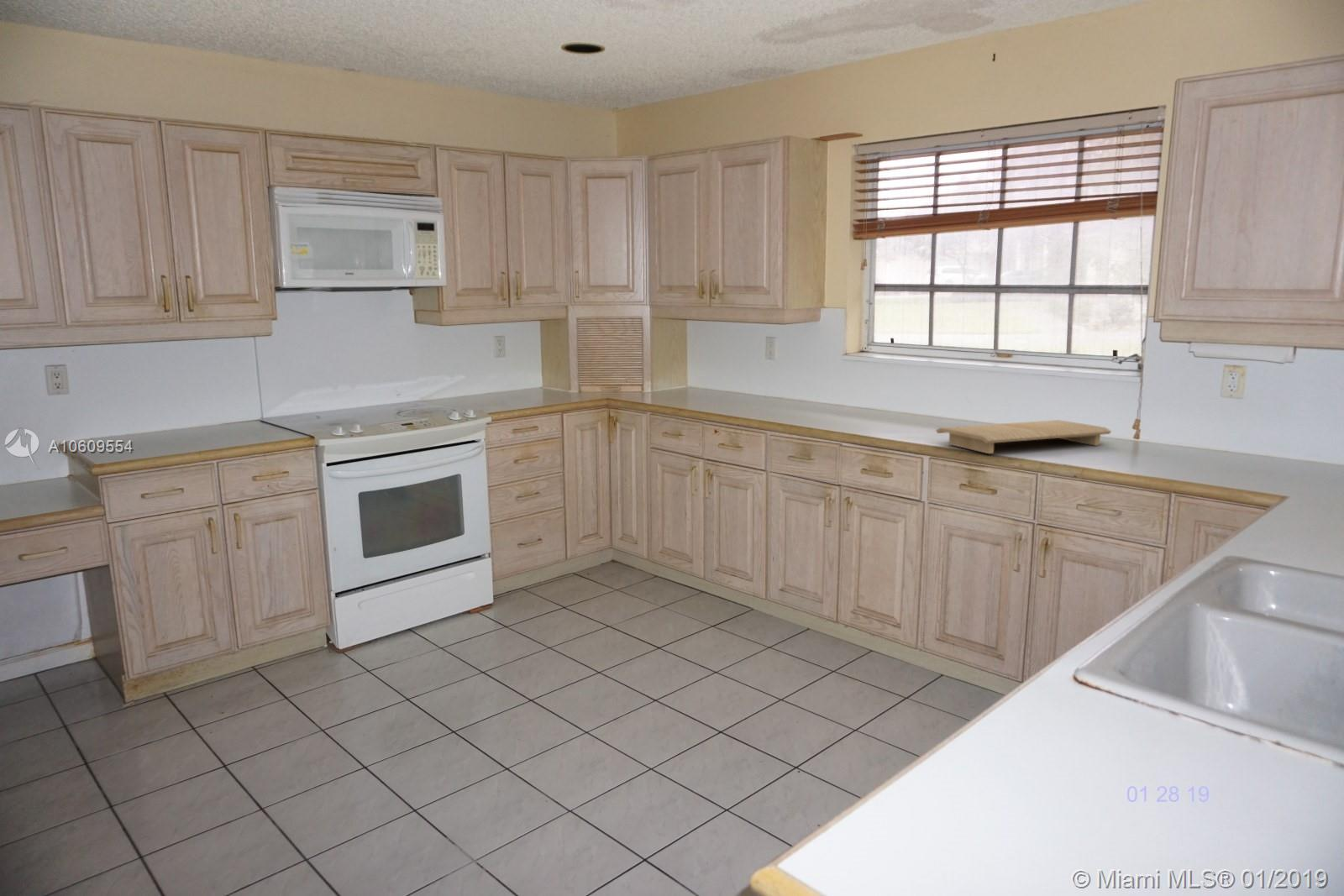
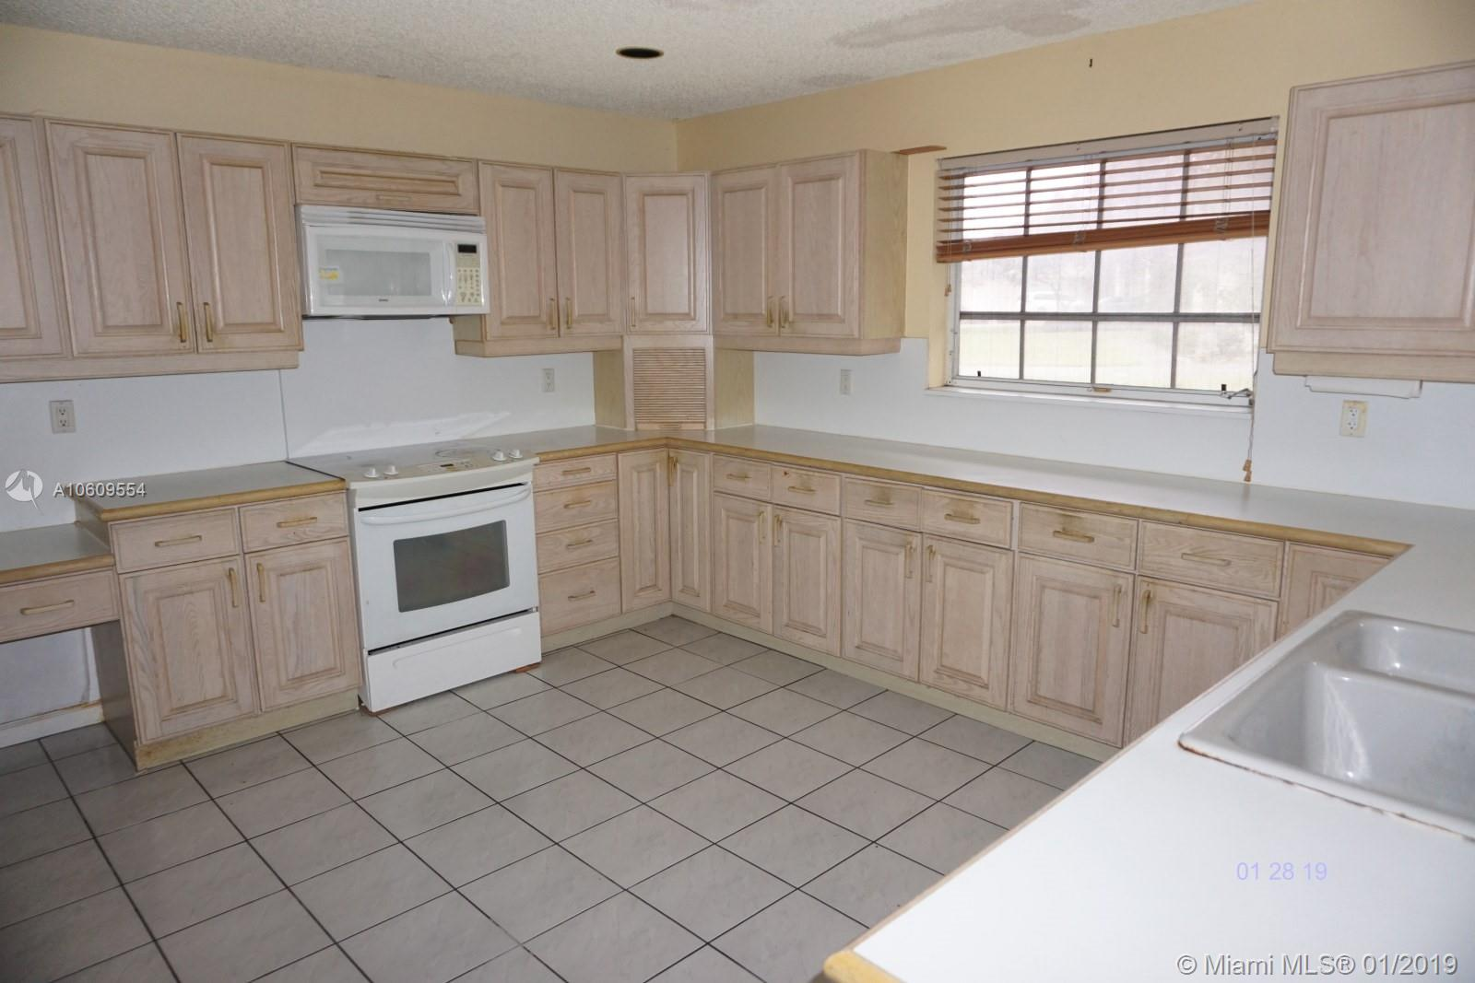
- cutting board [935,419,1112,454]
